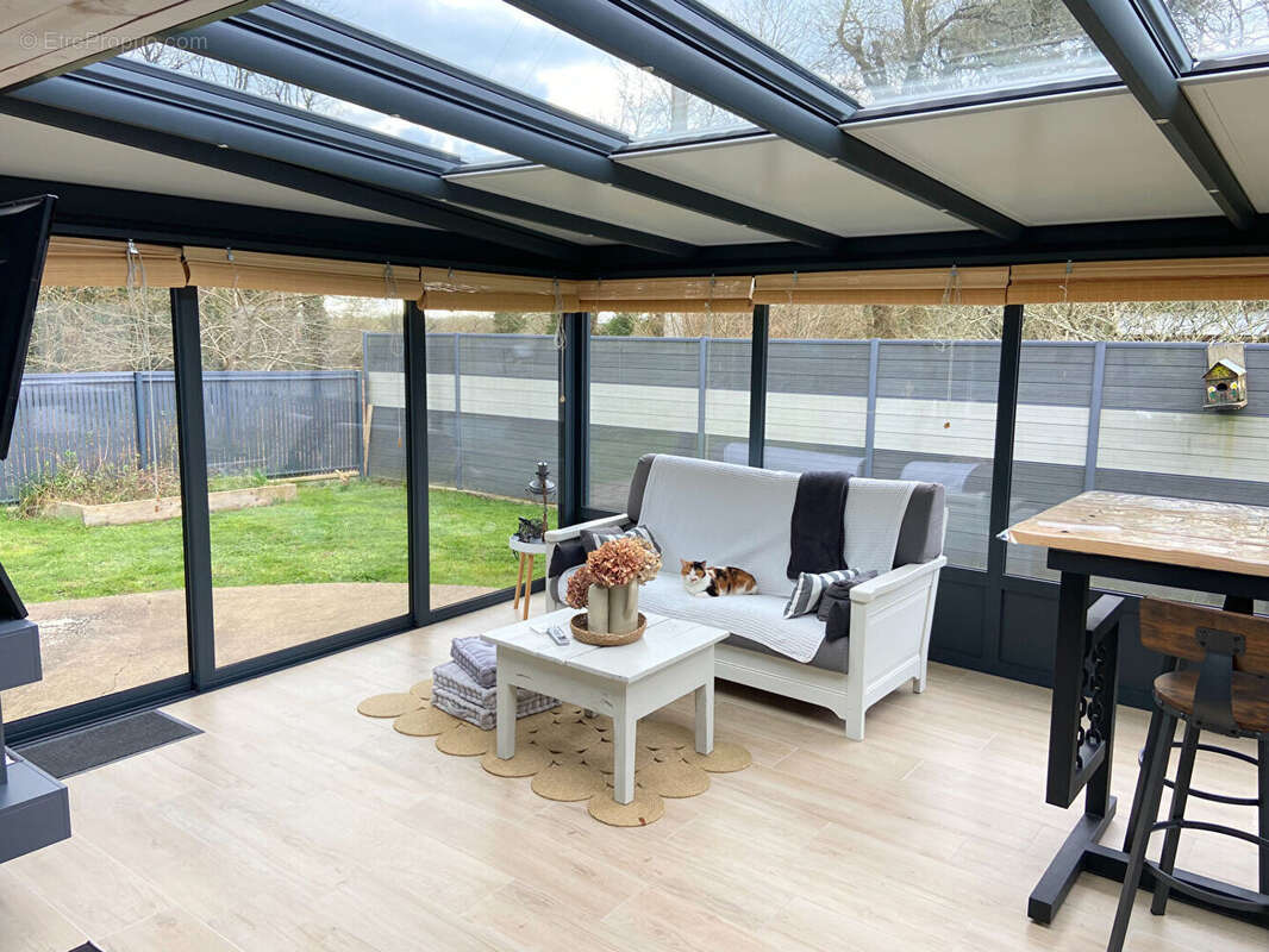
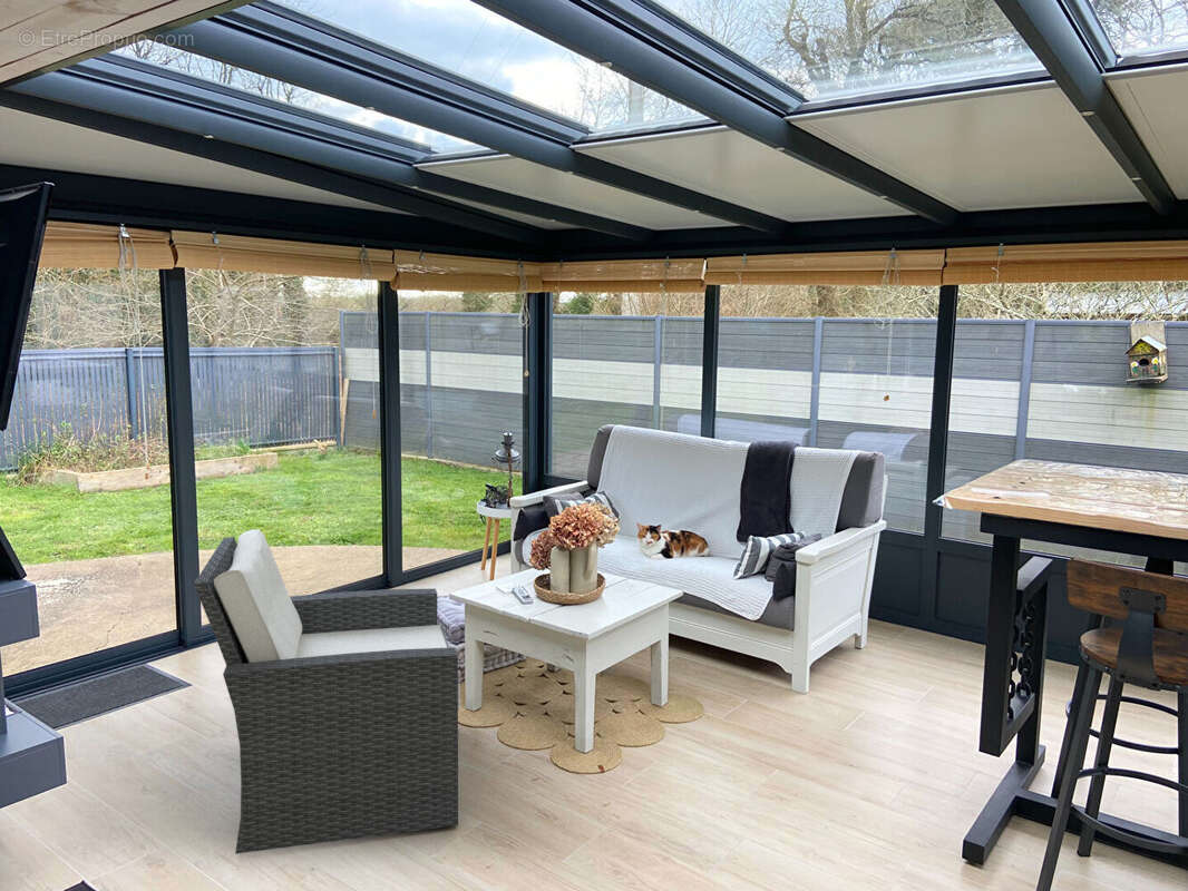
+ armchair [193,528,461,855]
